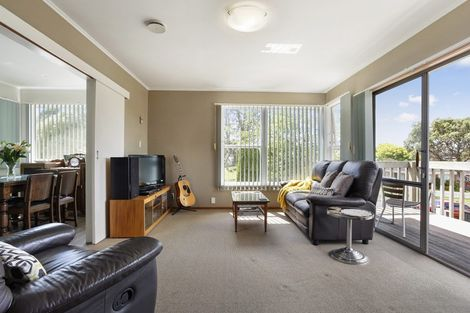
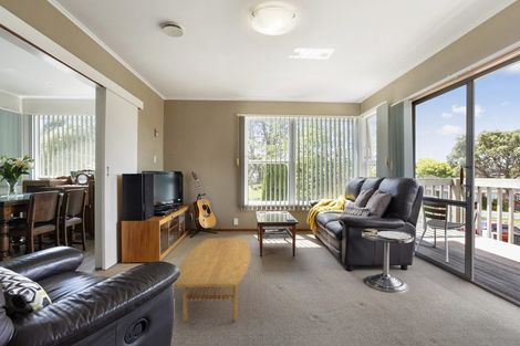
+ coffee table [174,238,251,323]
